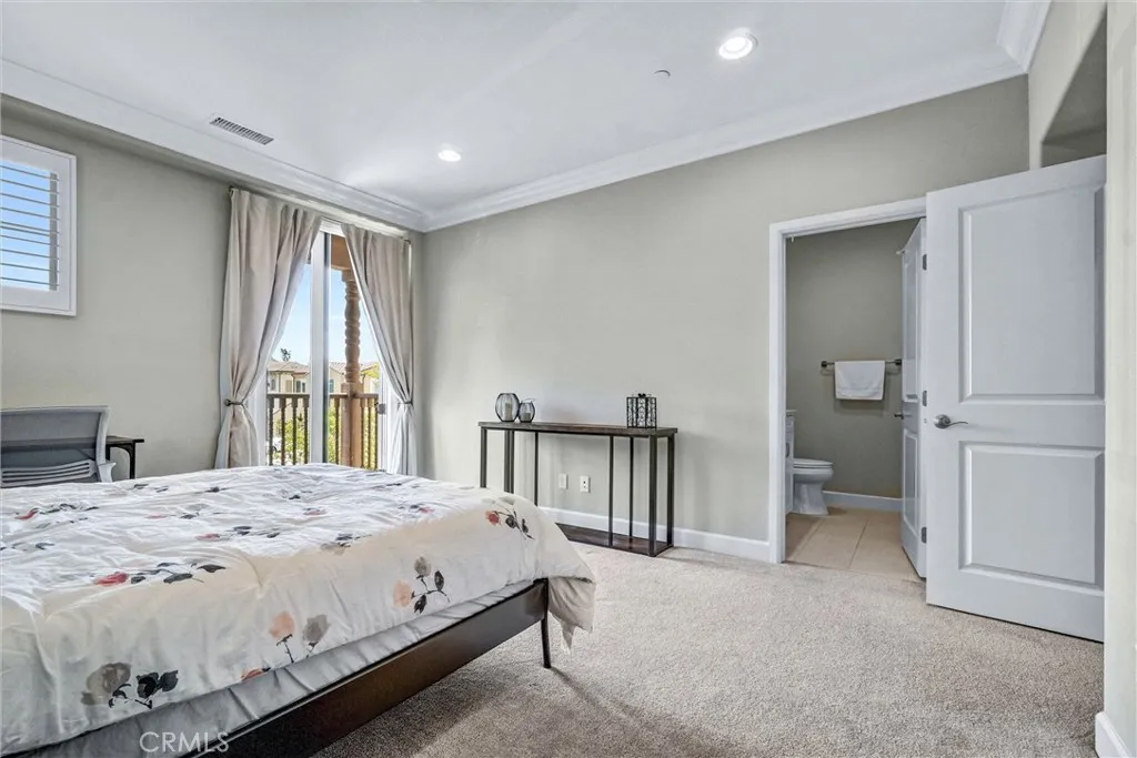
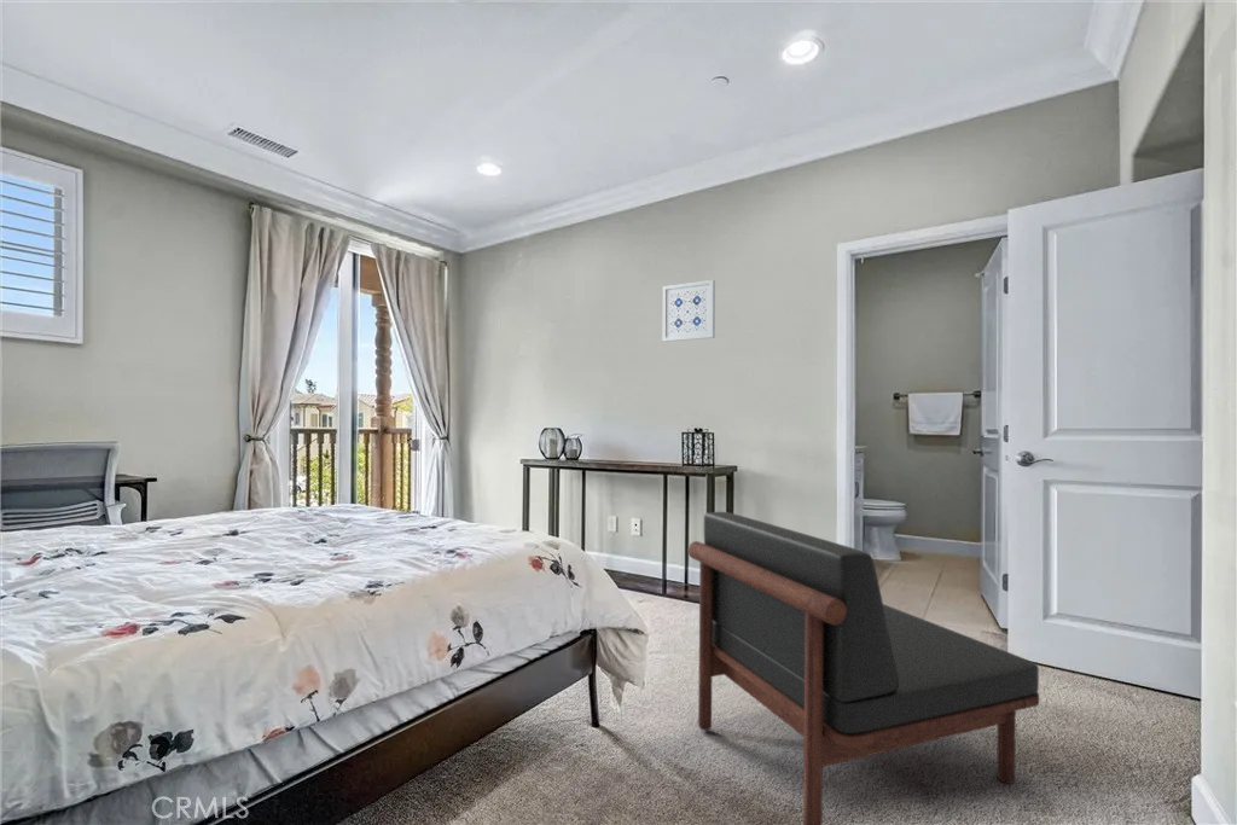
+ armchair [686,511,1040,825]
+ wall art [661,279,716,343]
